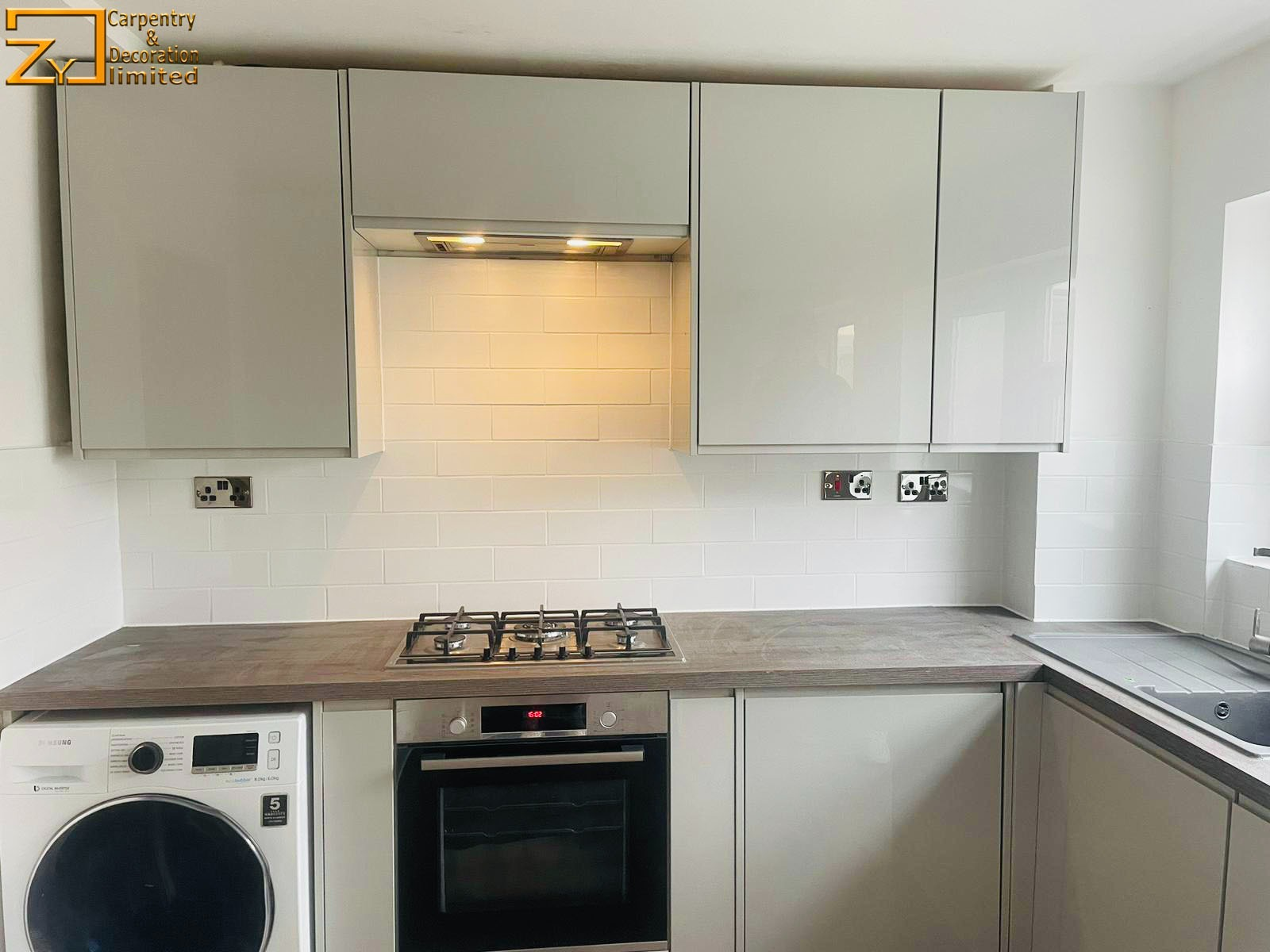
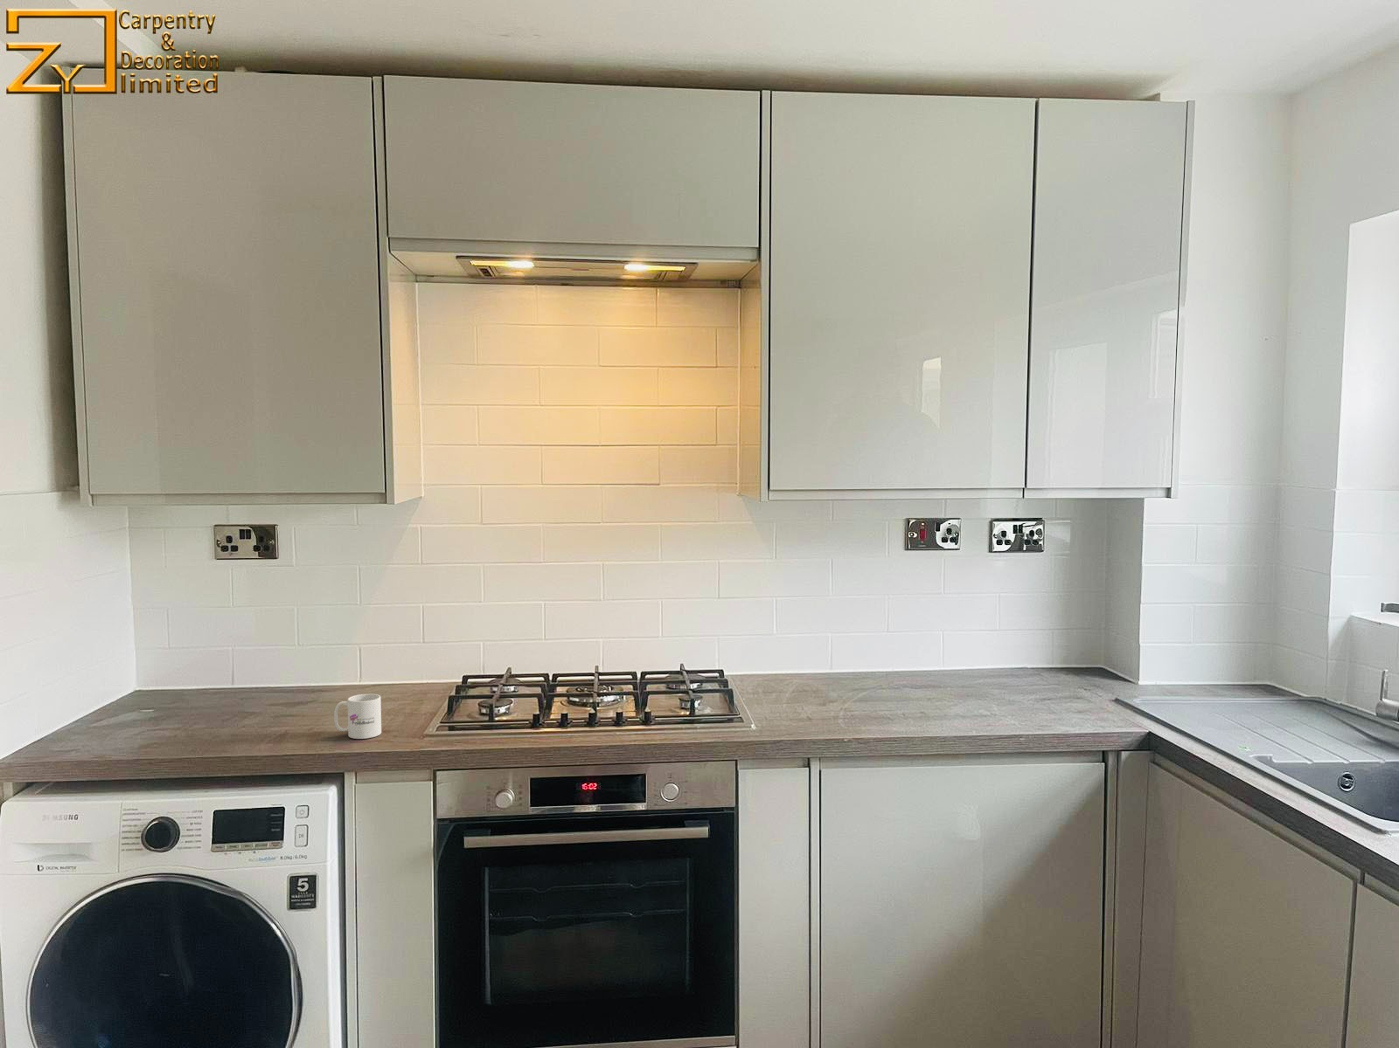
+ mug [333,694,382,740]
